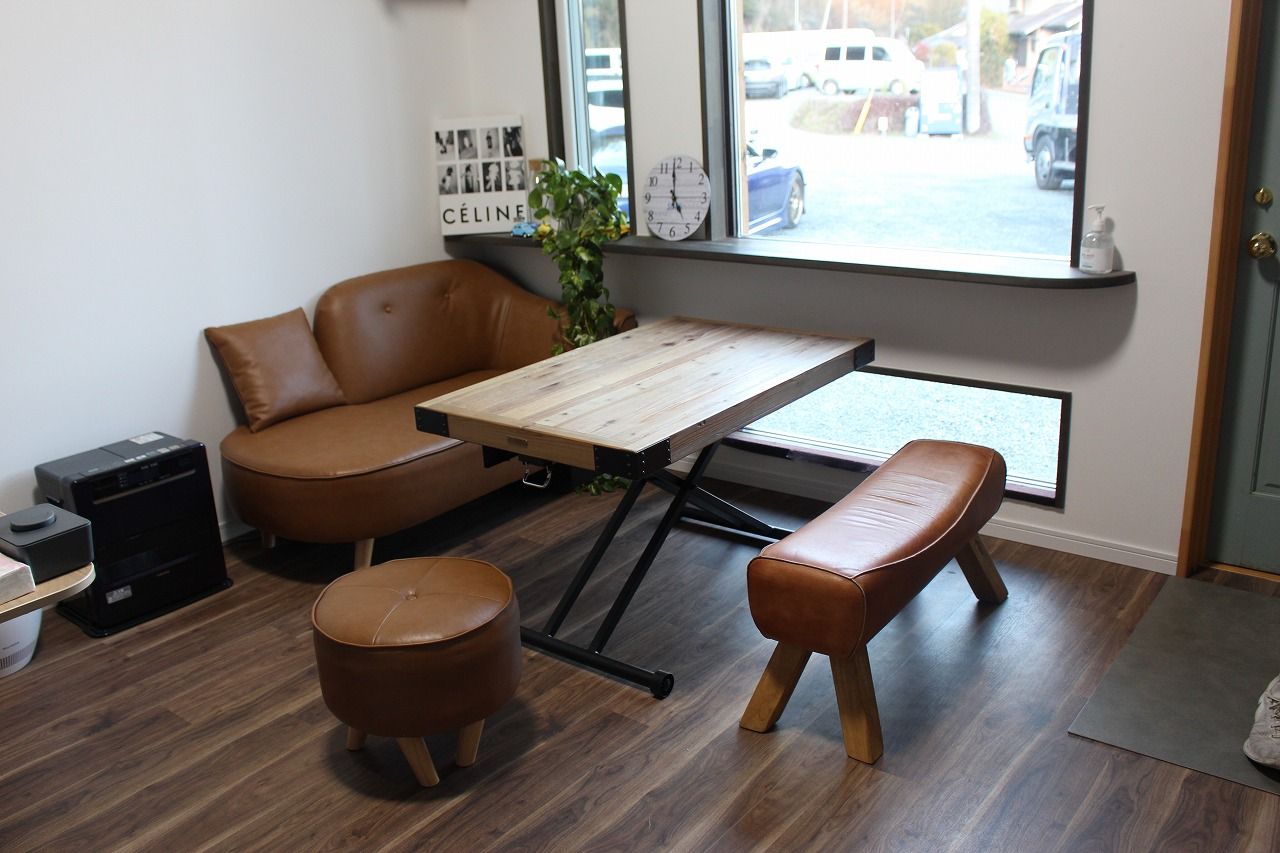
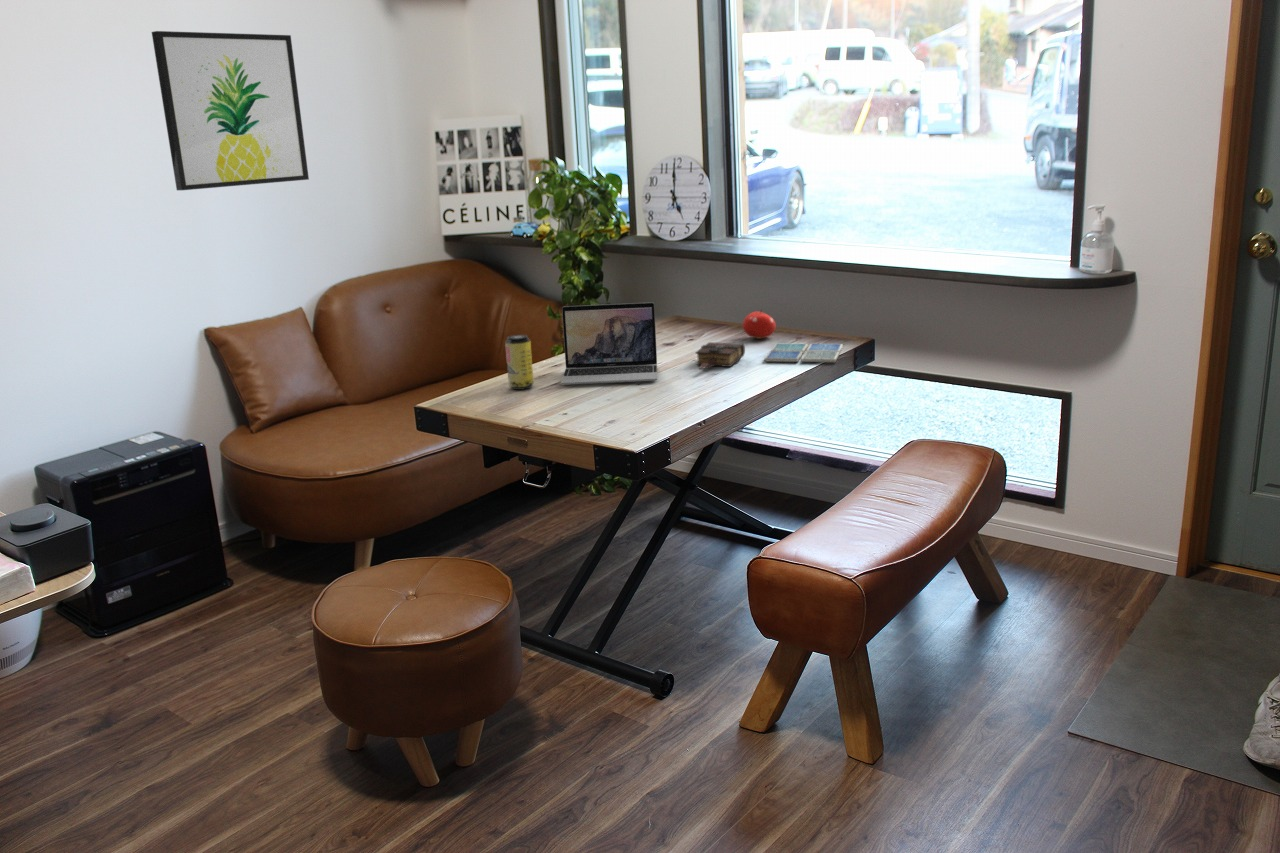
+ drink coaster [763,342,844,363]
+ beverage can [504,334,535,391]
+ book [694,341,746,370]
+ laptop [560,302,659,386]
+ fruit [742,308,777,340]
+ wall art [151,30,310,191]
